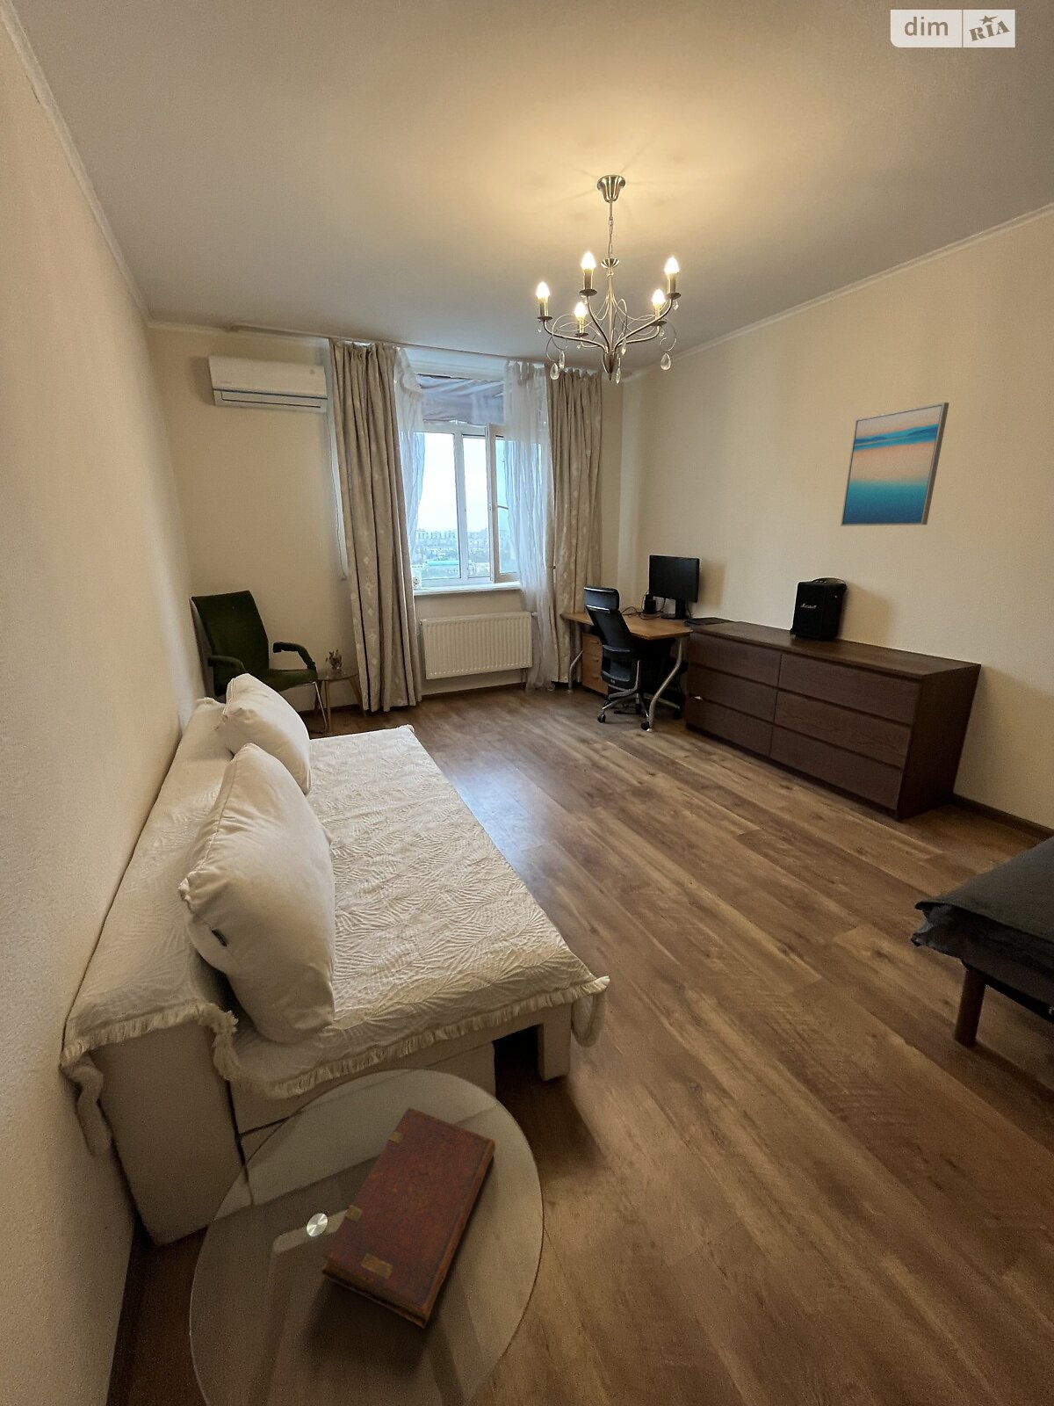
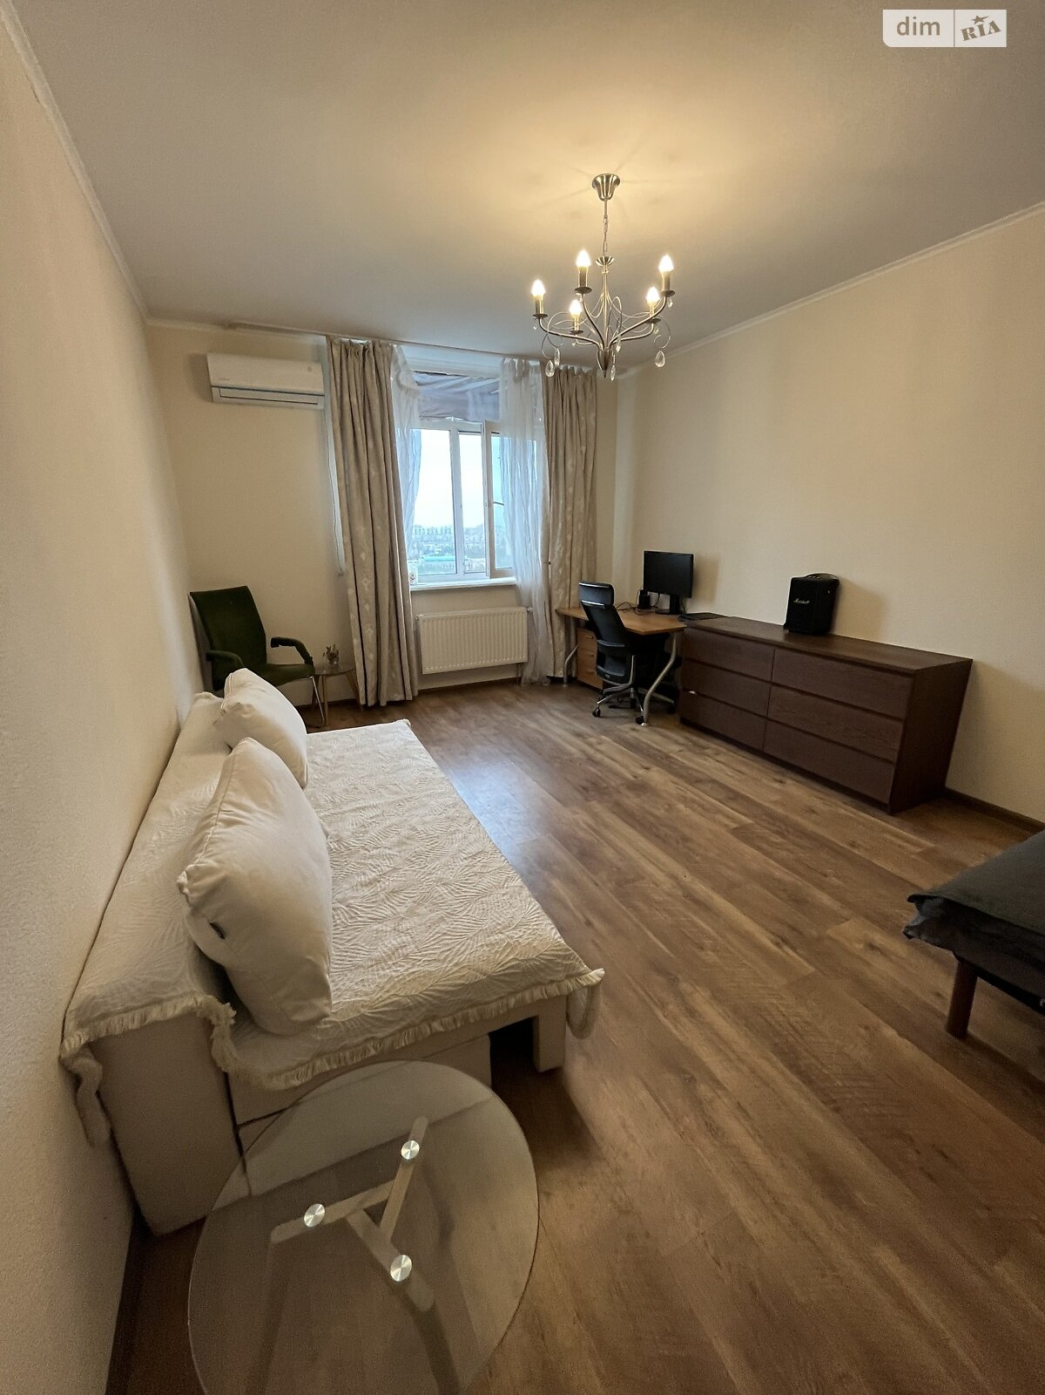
- wall art [839,402,950,527]
- diary [320,1106,496,1329]
